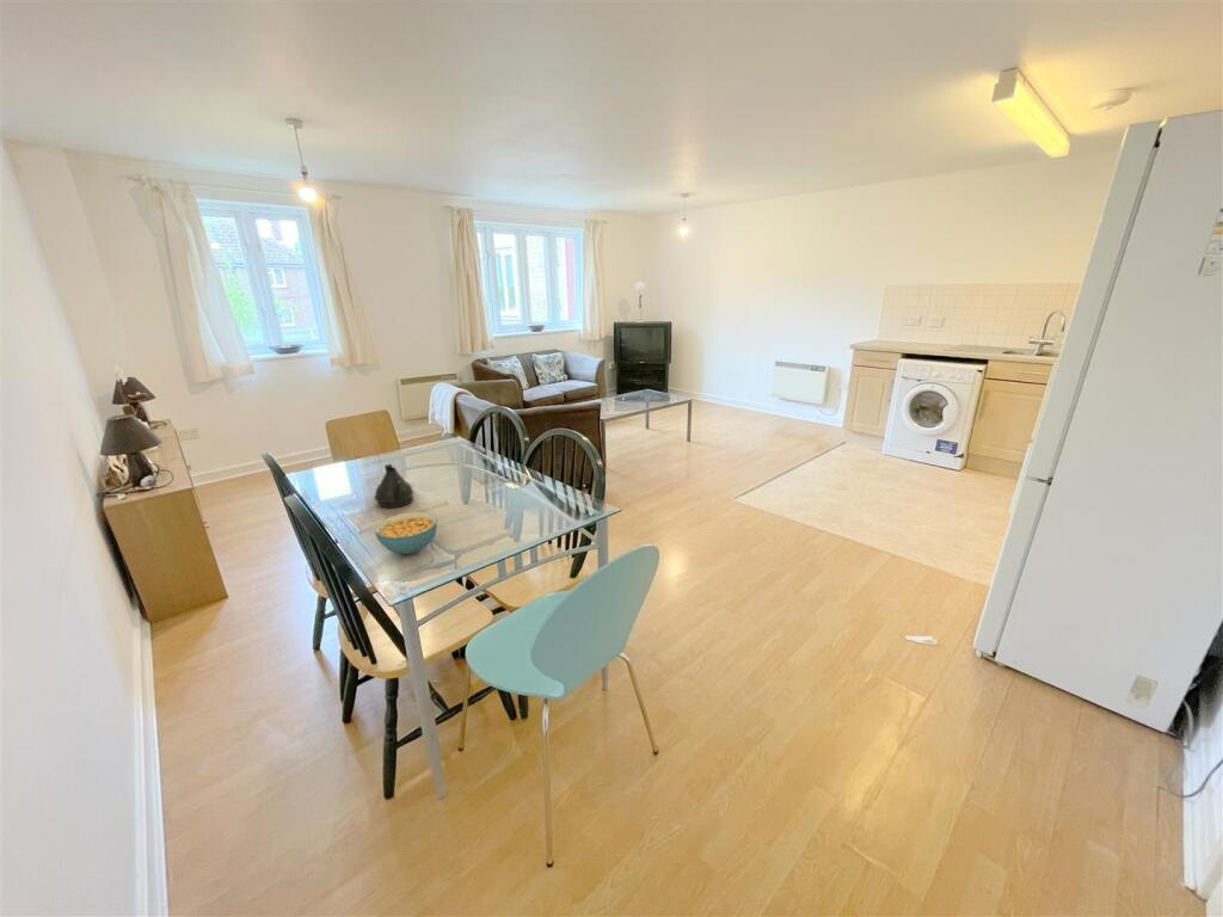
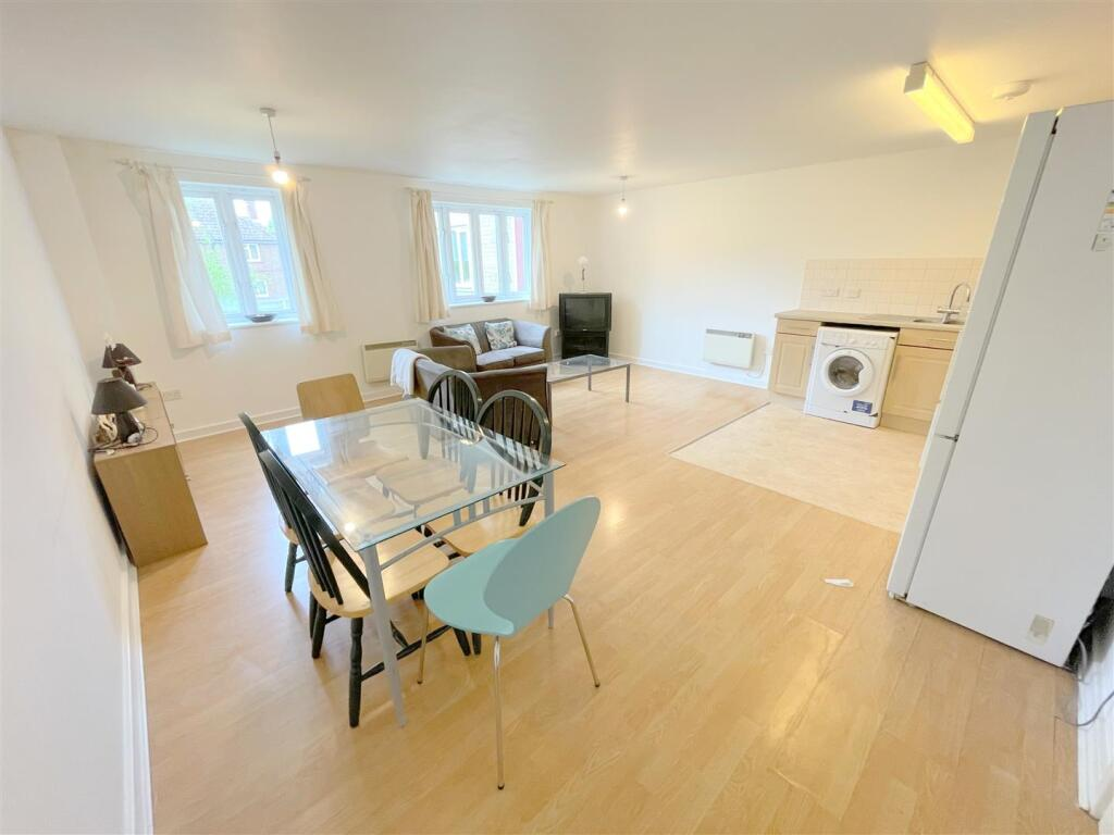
- teapot [373,463,416,509]
- cereal bowl [374,511,438,555]
